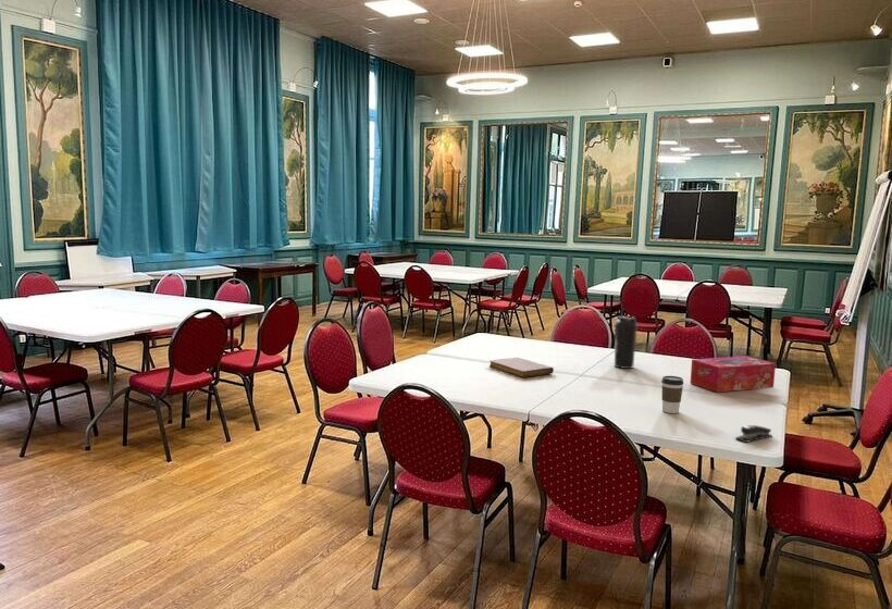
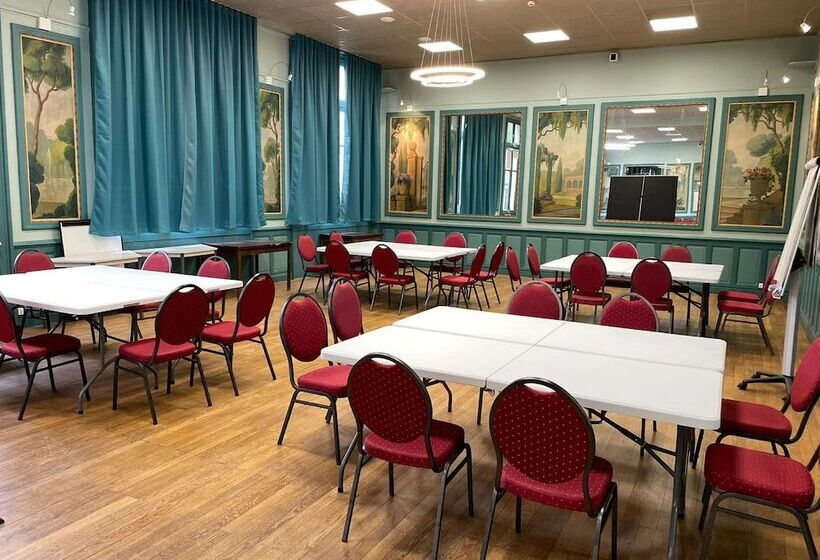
- water bottle [614,315,639,370]
- tissue box [690,355,777,394]
- stapler [734,424,773,444]
- coffee cup [660,375,684,414]
- notebook [488,357,555,378]
